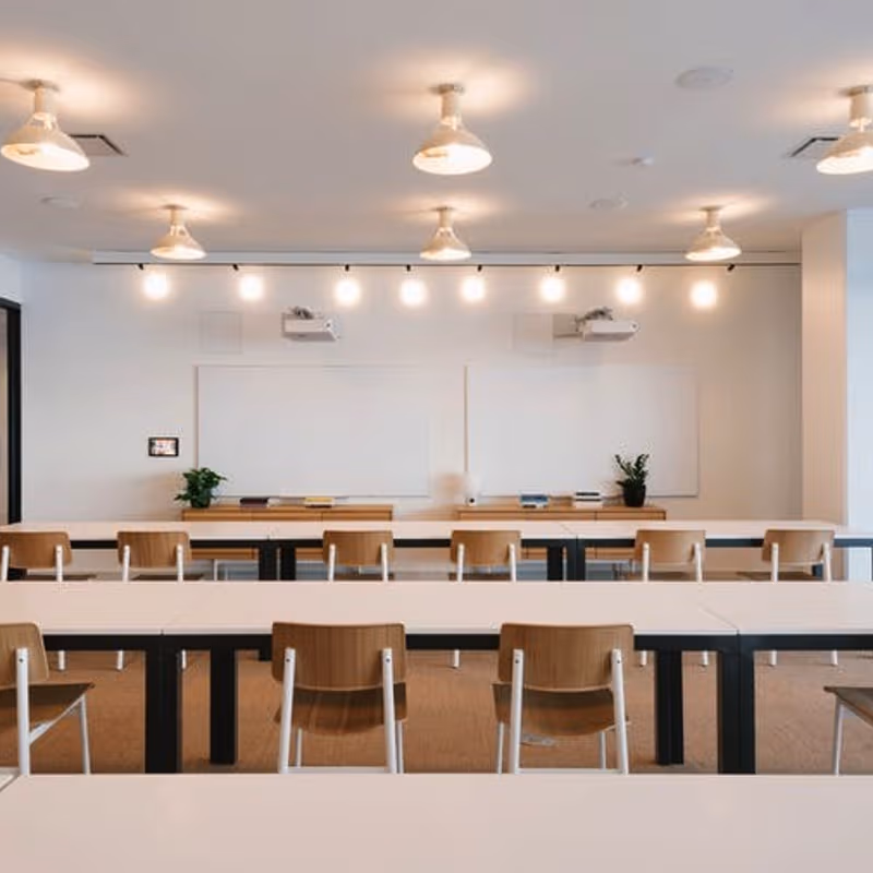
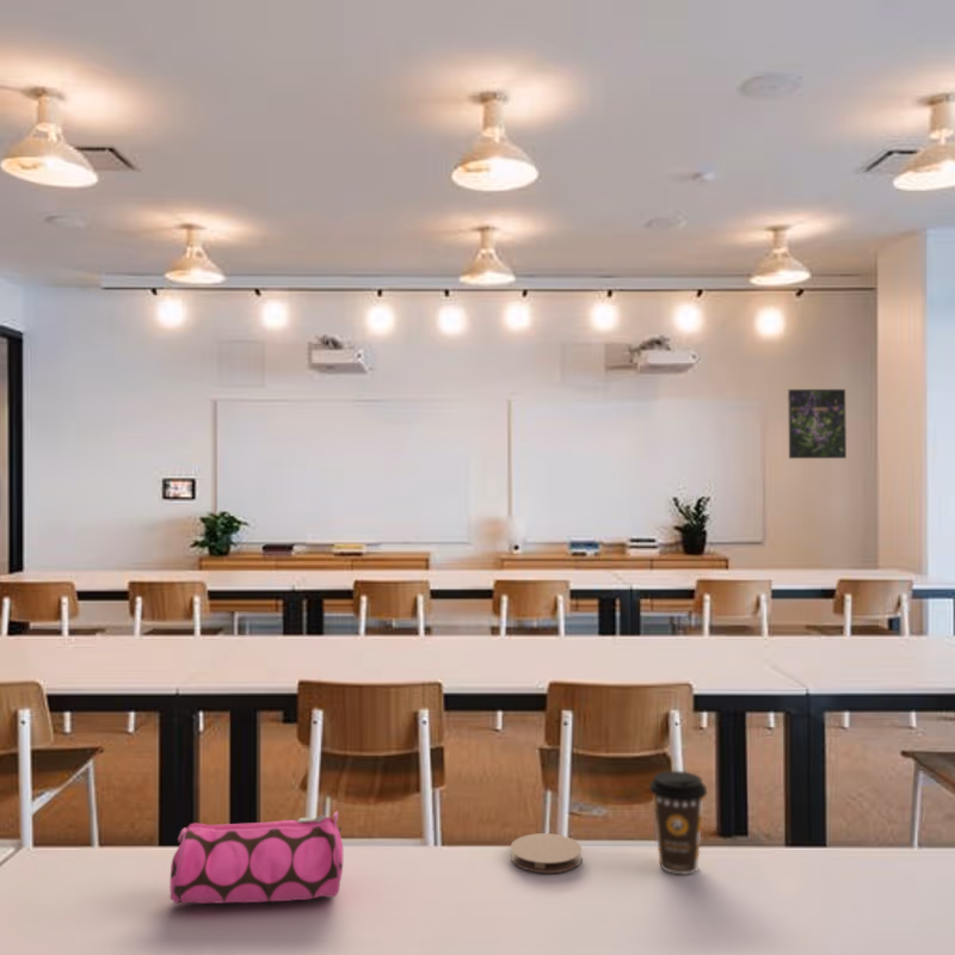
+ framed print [787,388,848,460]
+ coffee cup [648,770,708,875]
+ coaster [510,832,583,874]
+ pencil case [168,811,344,905]
